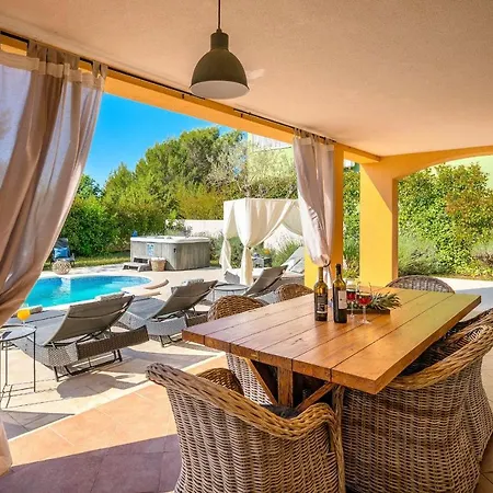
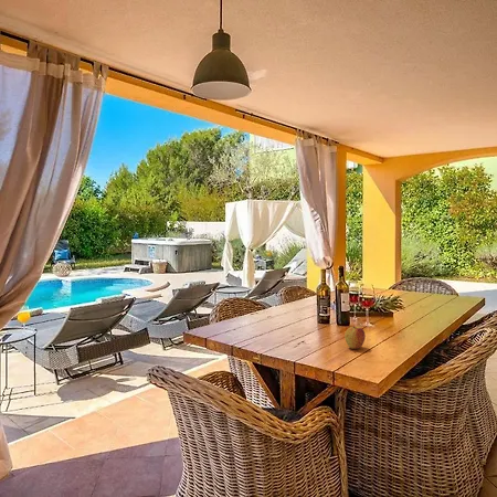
+ apple [343,325,367,350]
